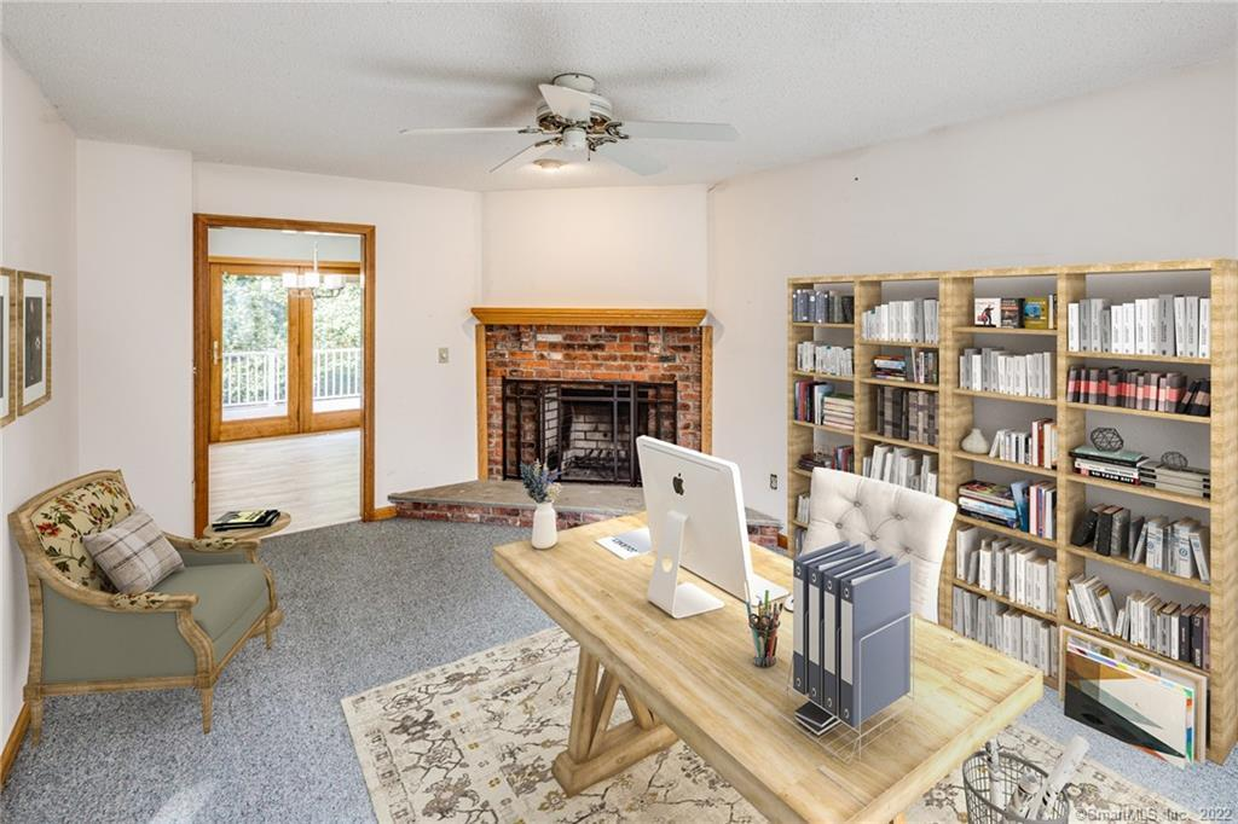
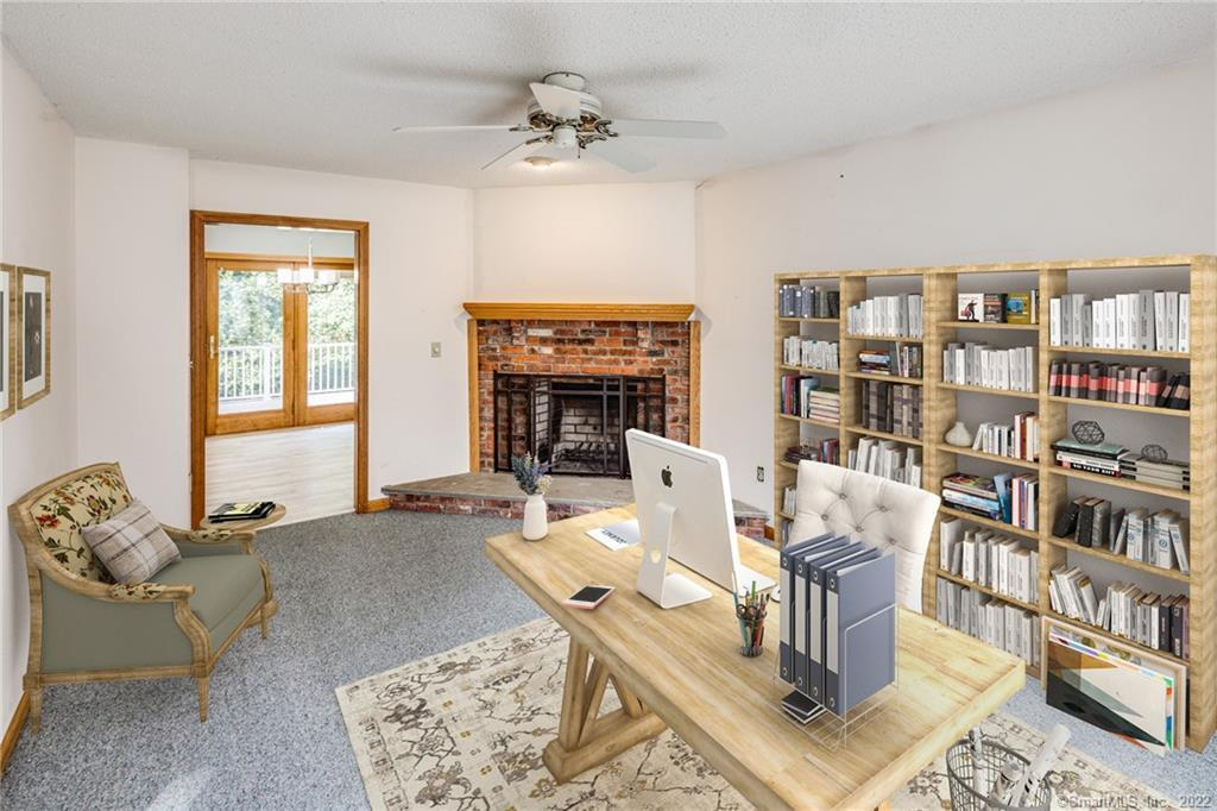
+ cell phone [561,584,617,610]
